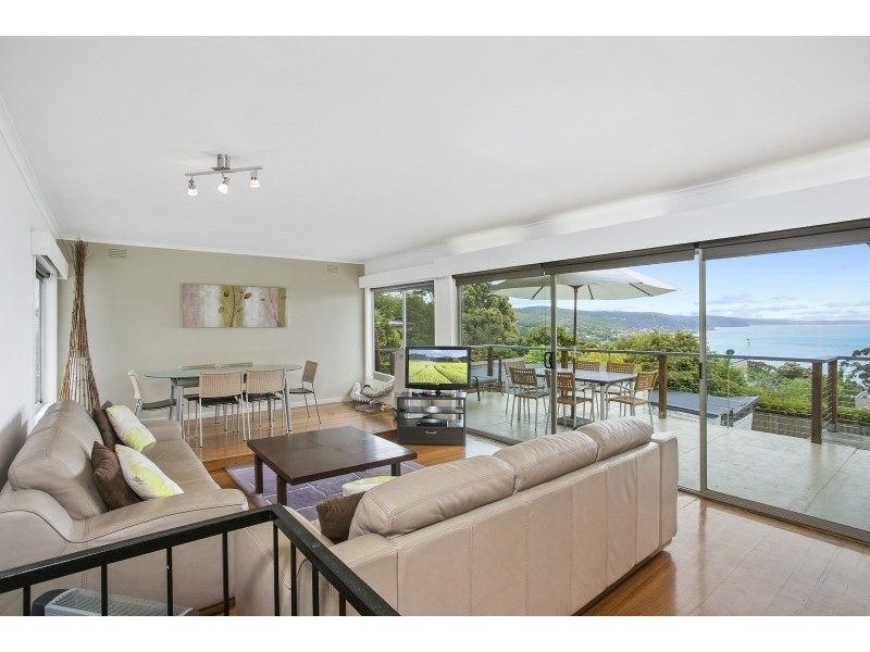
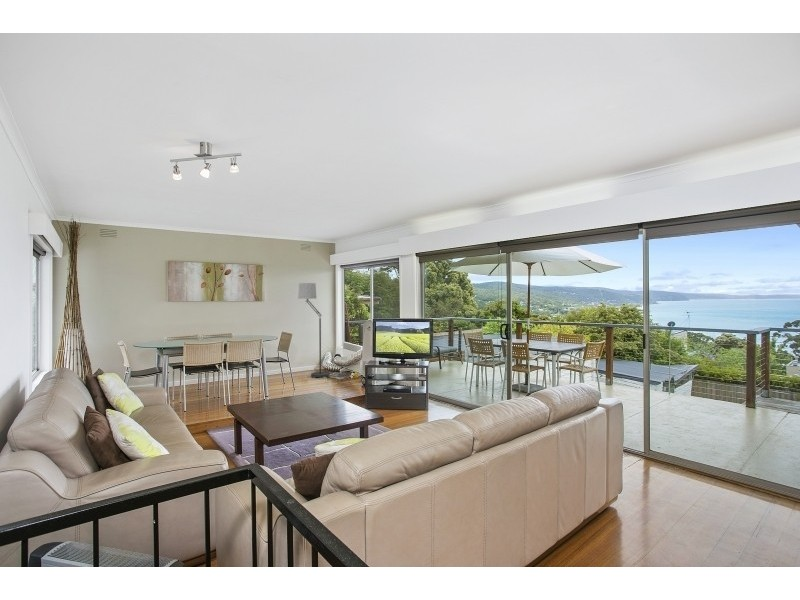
+ floor lamp [297,282,330,379]
